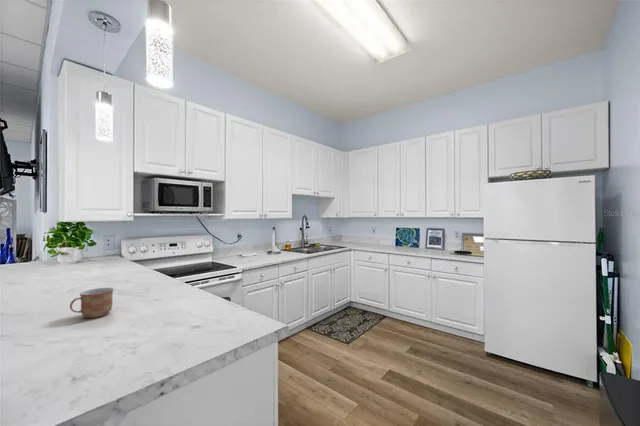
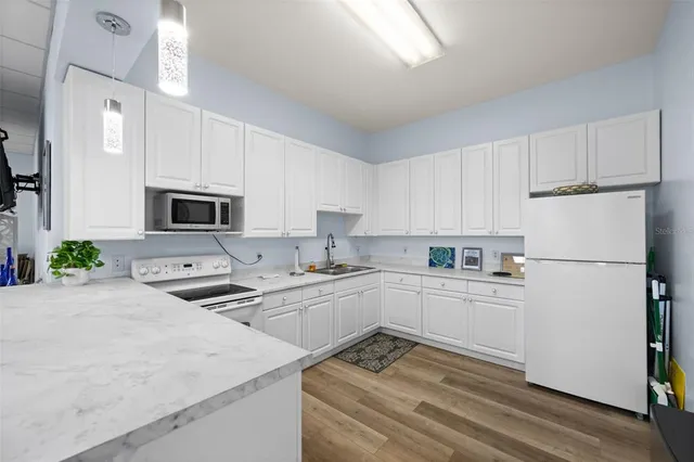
- mug [69,287,115,319]
